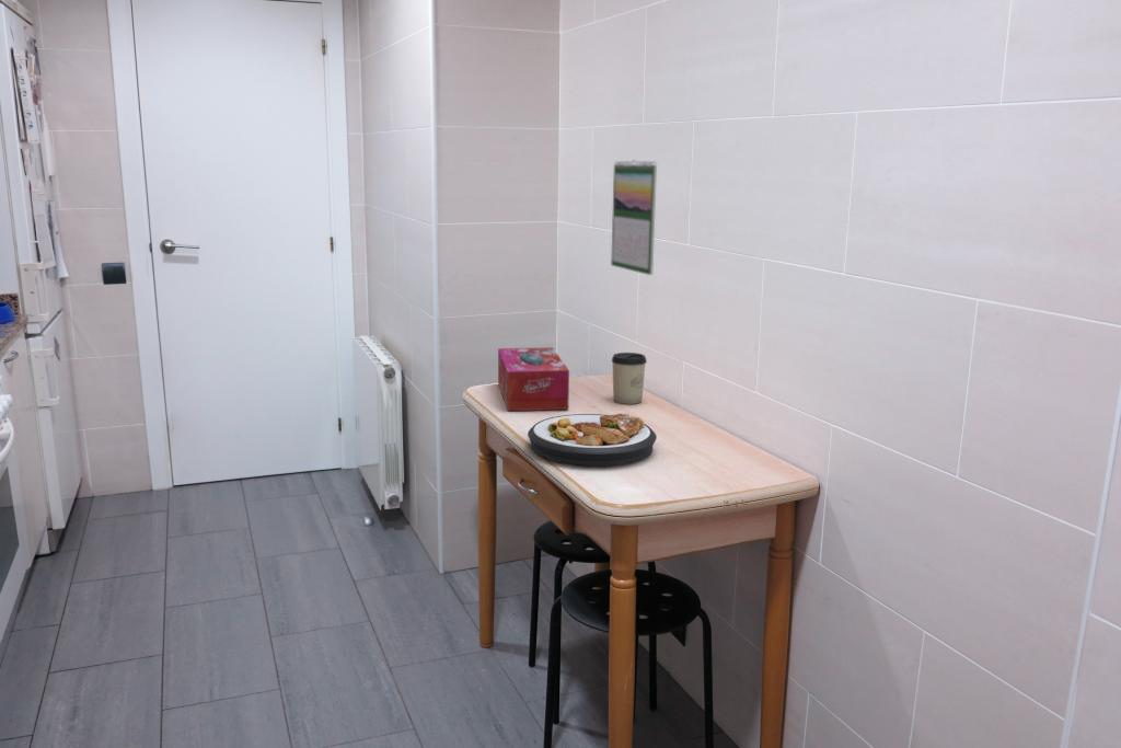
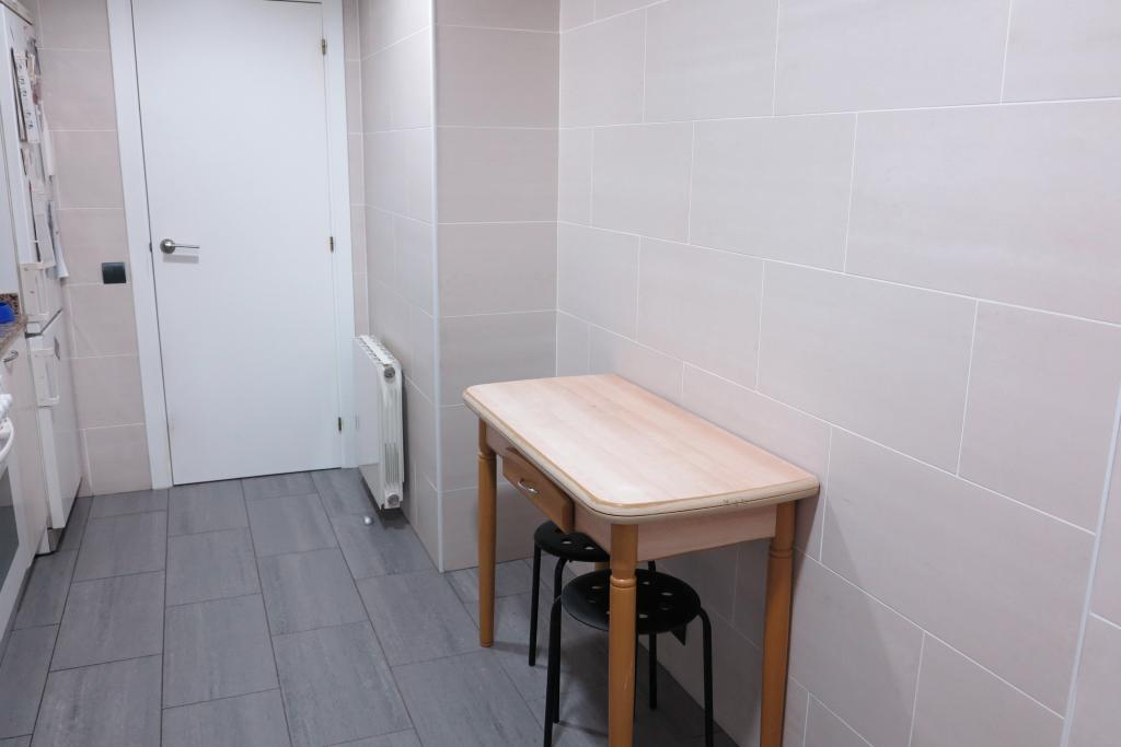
- cup [611,352,648,405]
- calendar [610,159,658,276]
- tissue box [497,346,570,412]
- plate [527,413,658,467]
